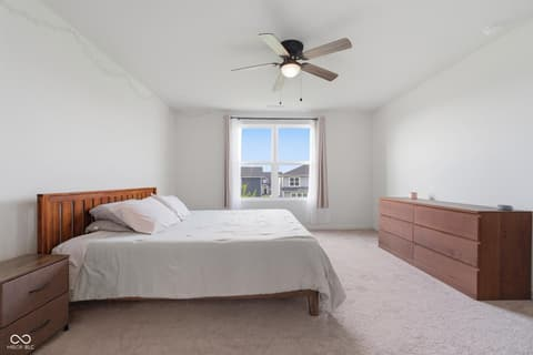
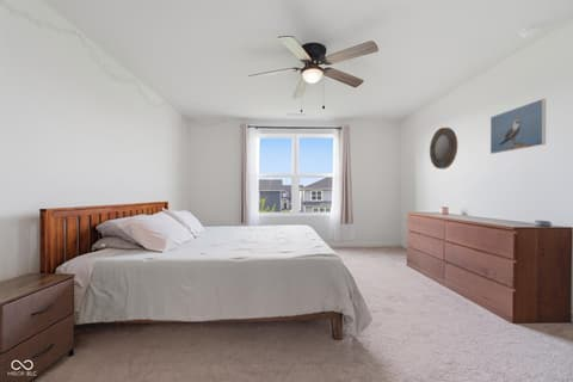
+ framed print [489,98,547,155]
+ home mirror [429,127,458,170]
